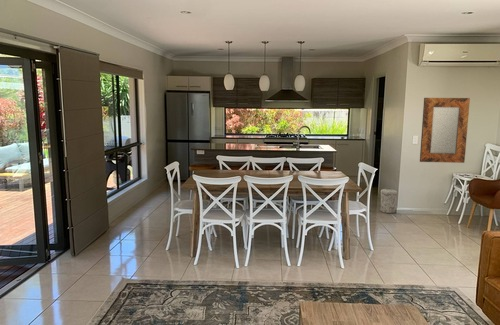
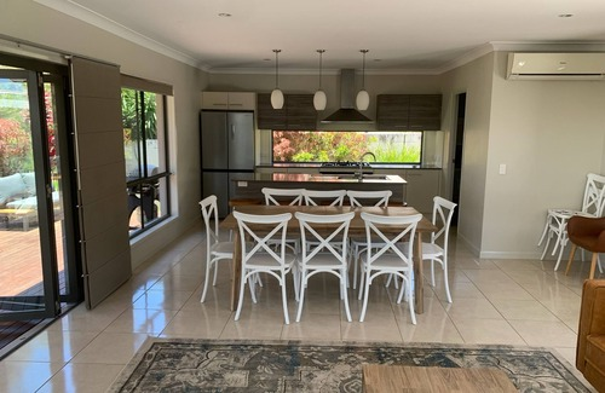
- trash can [380,188,398,214]
- home mirror [419,97,471,164]
